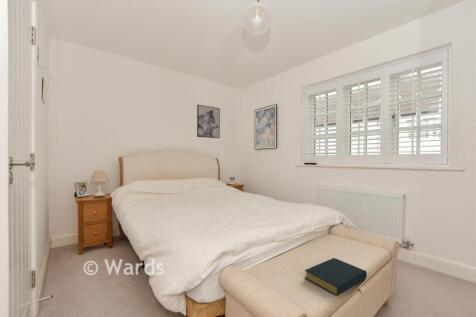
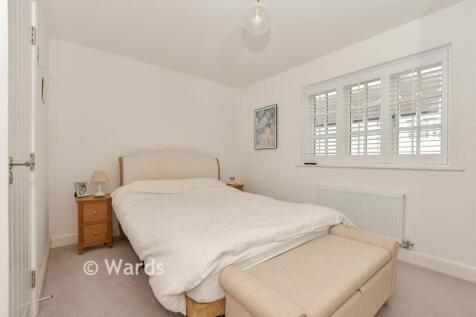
- hardback book [304,257,368,297]
- wall art [196,104,221,139]
